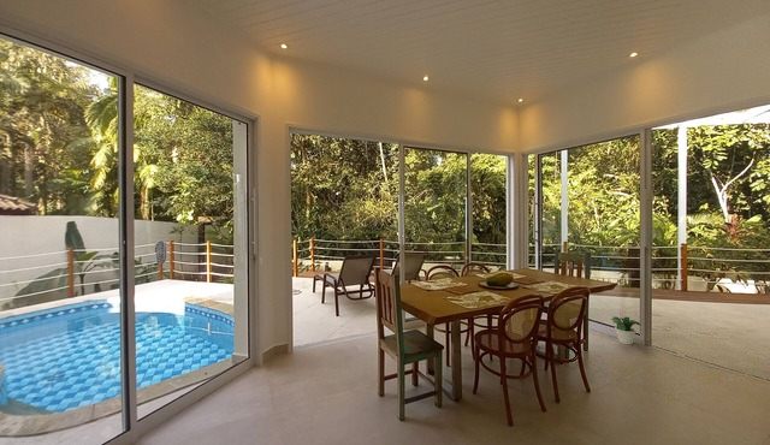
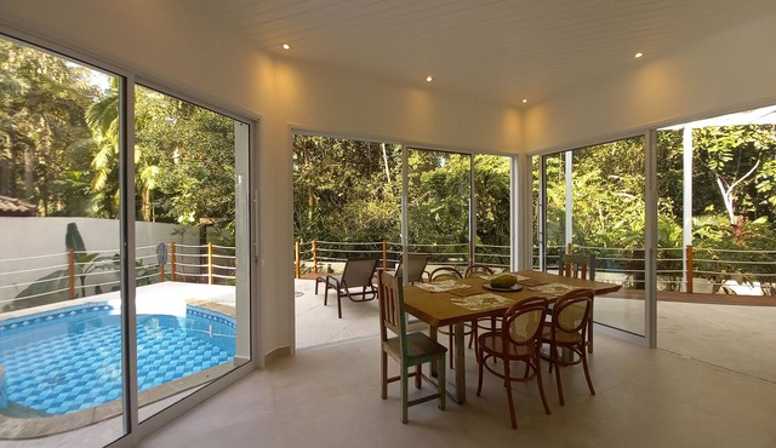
- potted plant [610,316,641,345]
